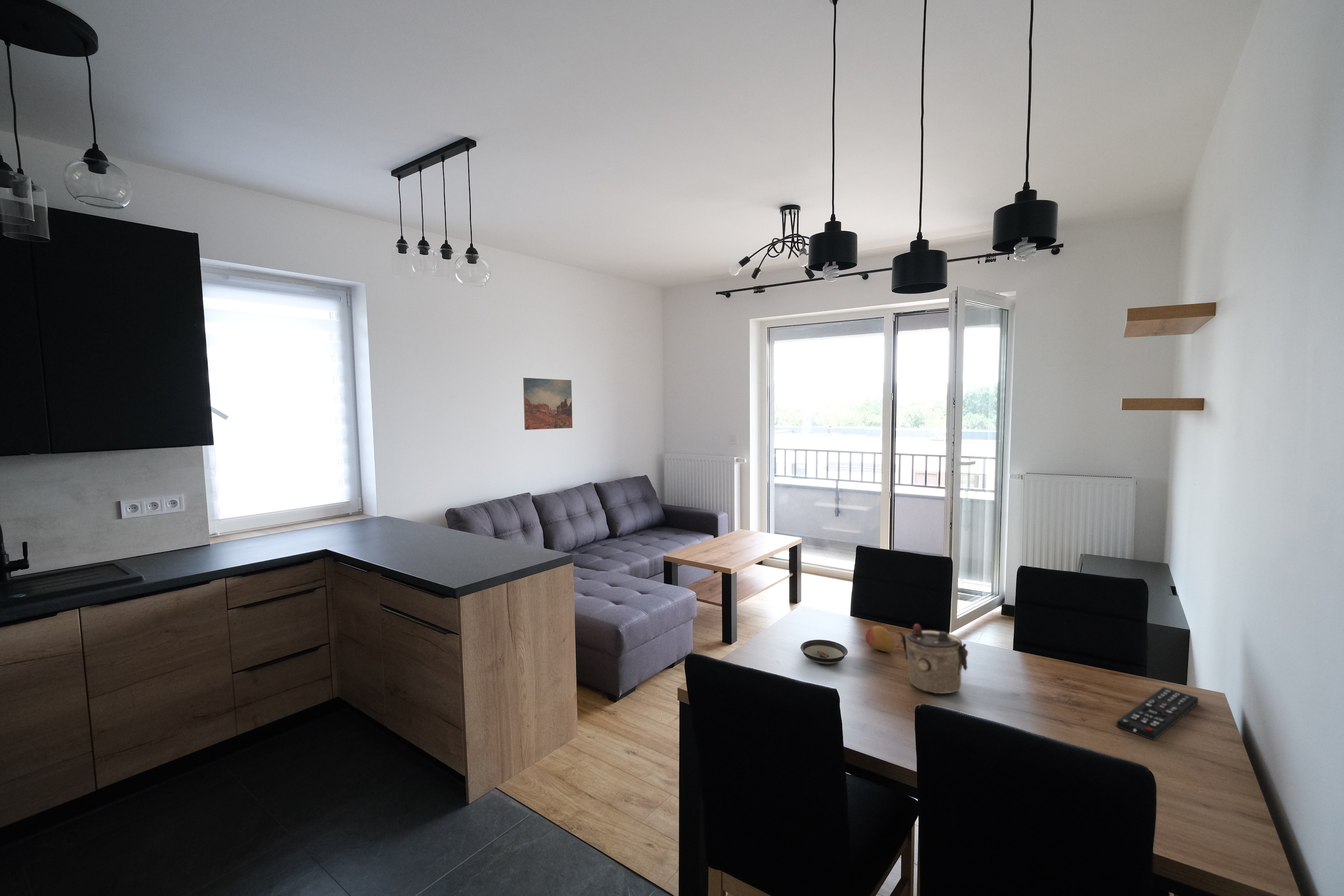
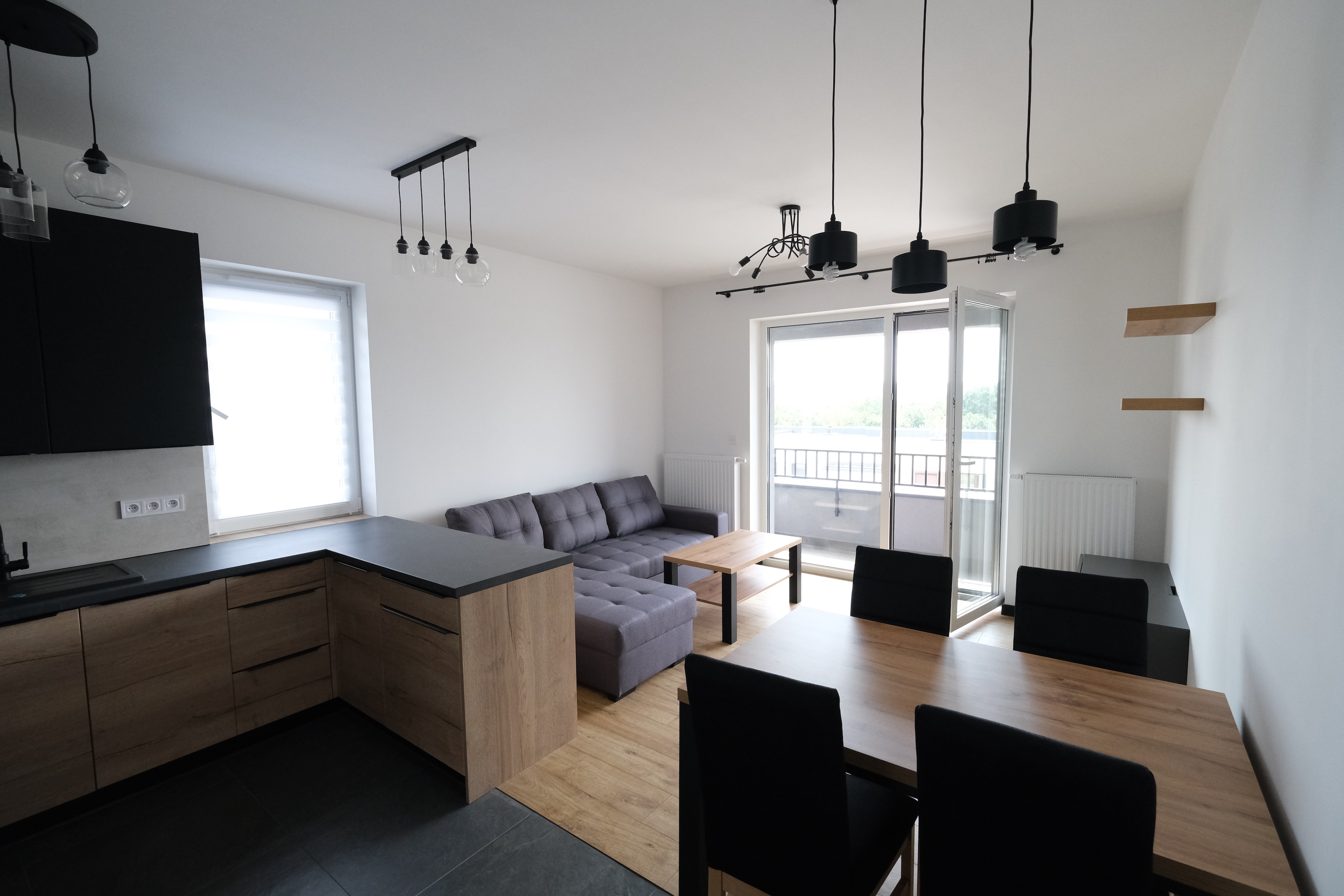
- wall art [523,377,573,430]
- saucer [800,639,848,665]
- teapot [895,623,969,698]
- remote control [1116,687,1199,741]
- fruit [865,625,895,652]
